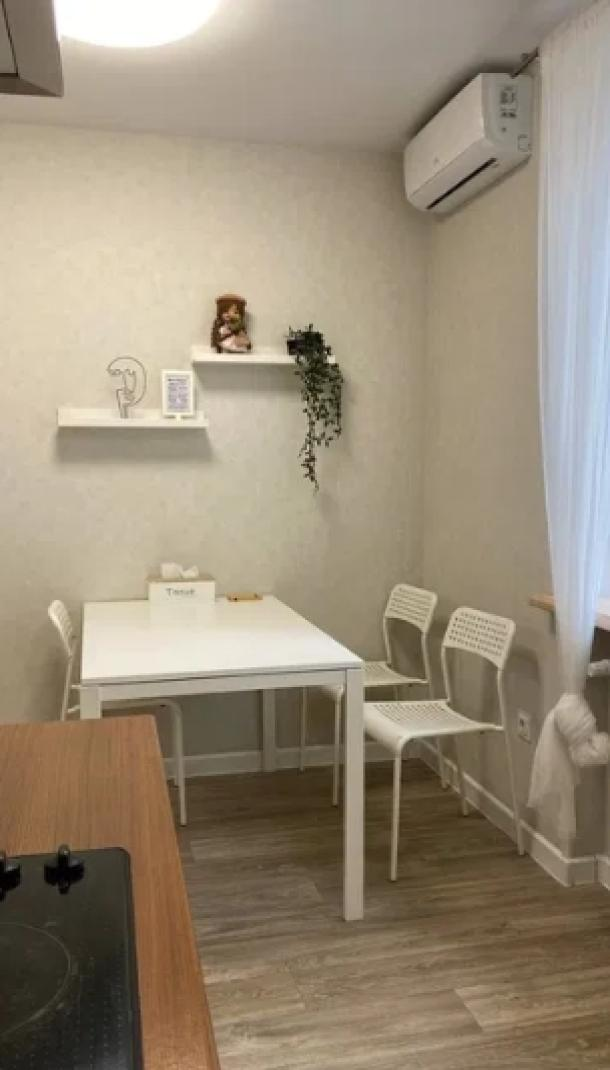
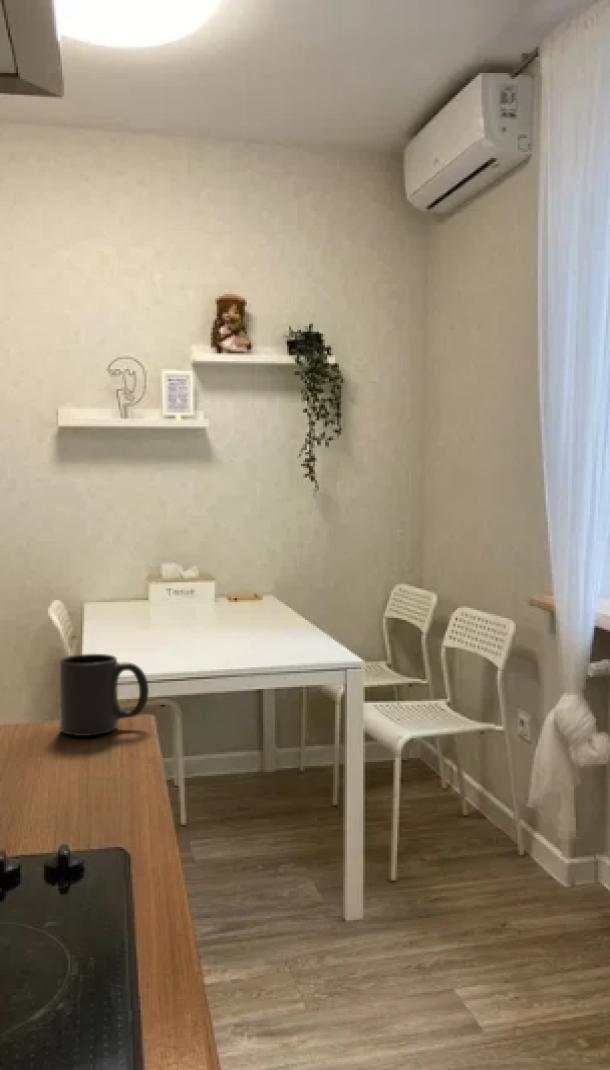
+ mug [59,653,150,737]
